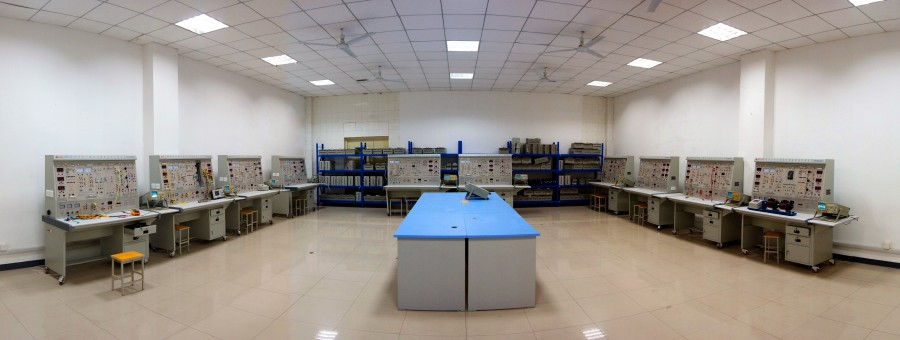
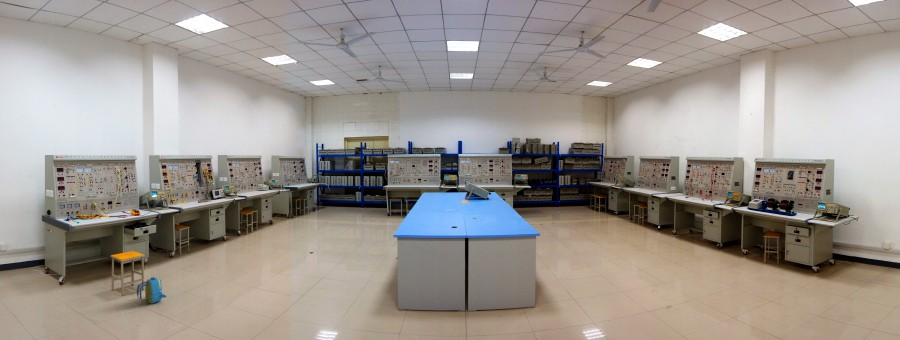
+ backpack [136,276,168,305]
